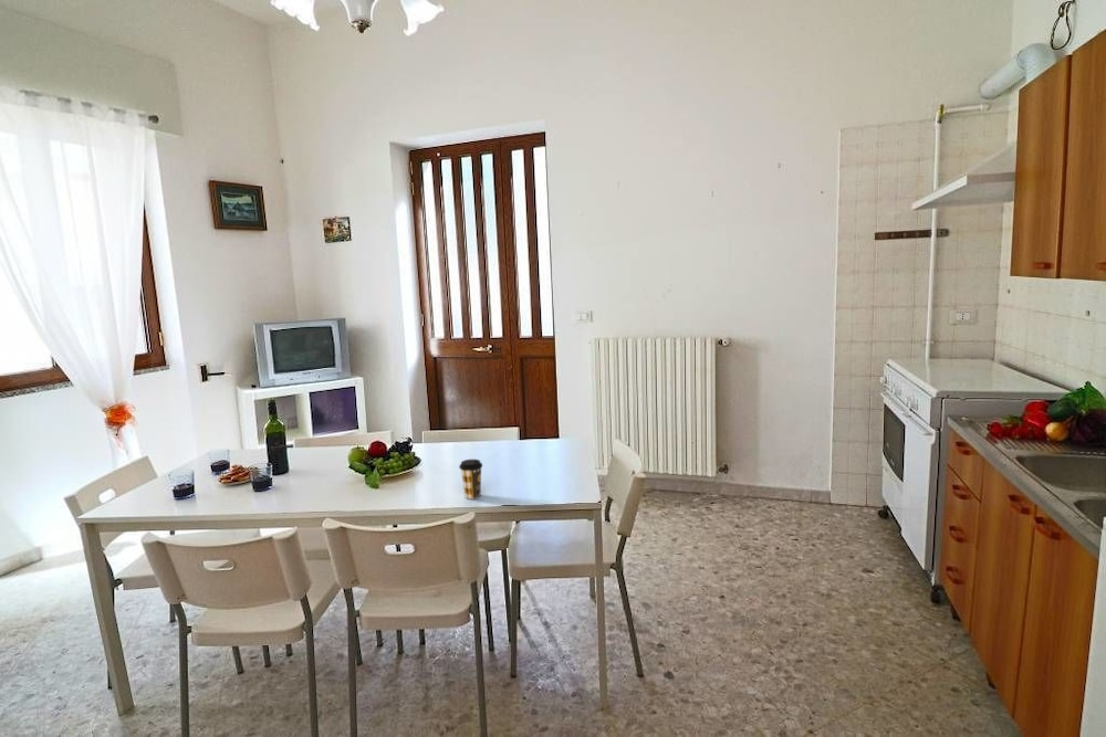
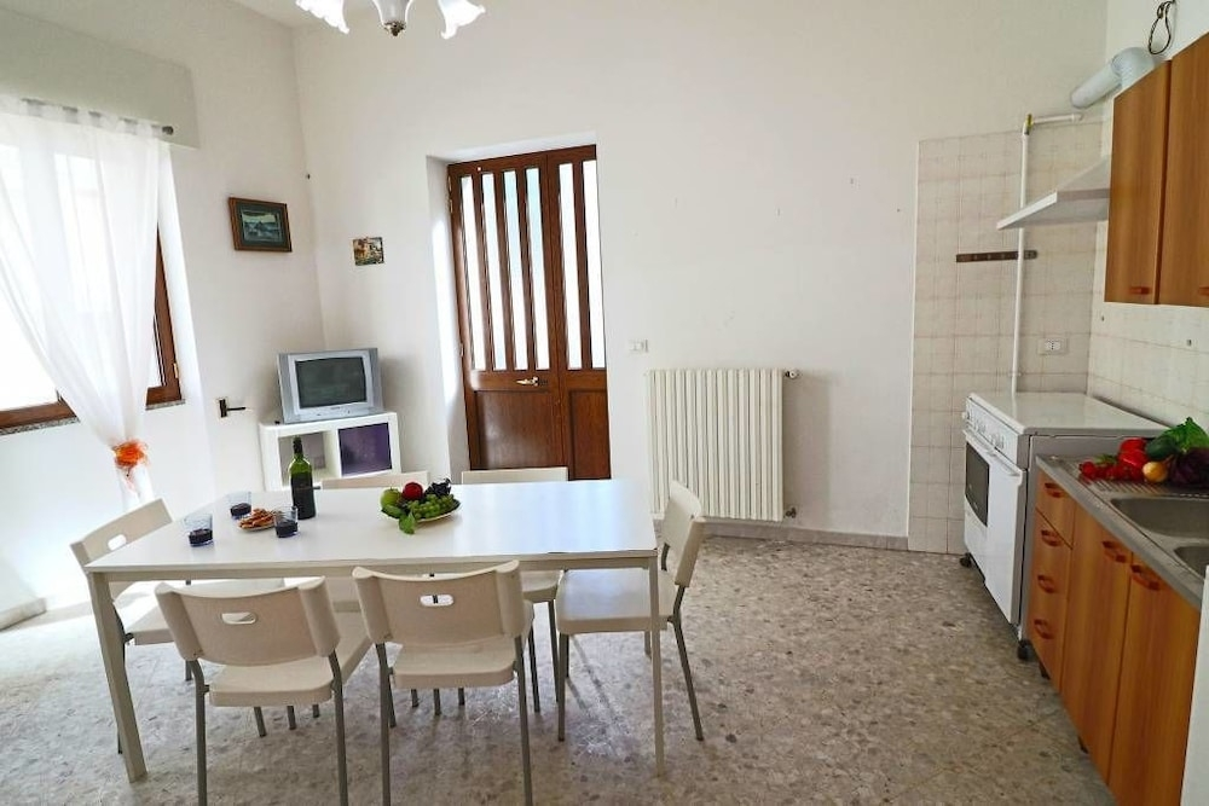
- coffee cup [458,459,483,501]
